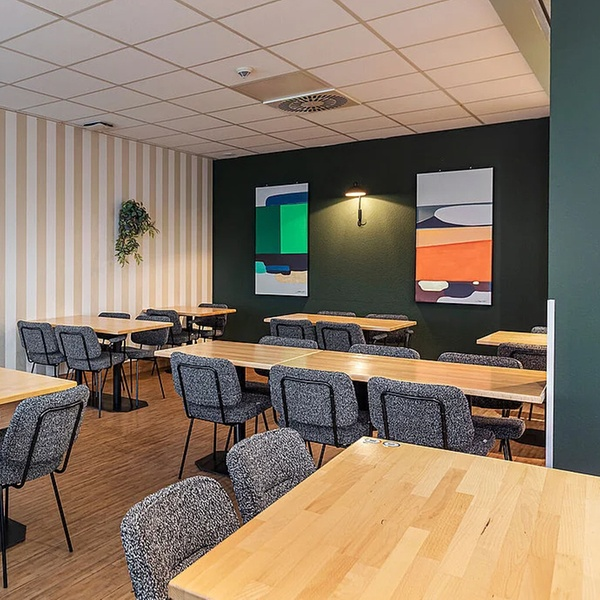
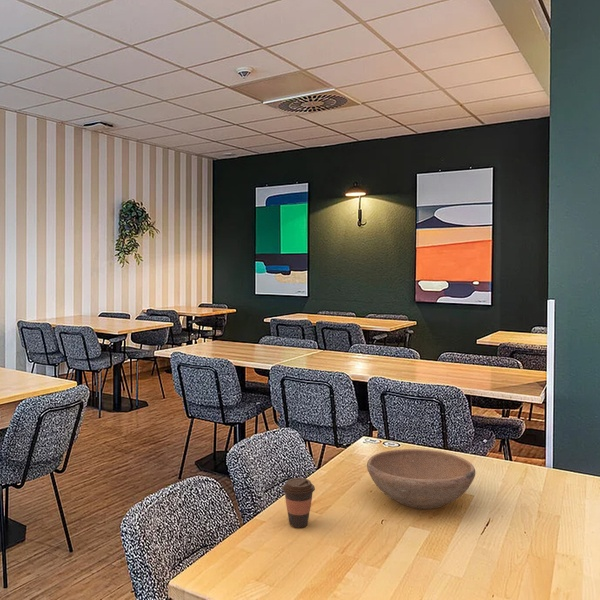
+ bowl [366,448,476,510]
+ coffee cup [282,477,316,529]
